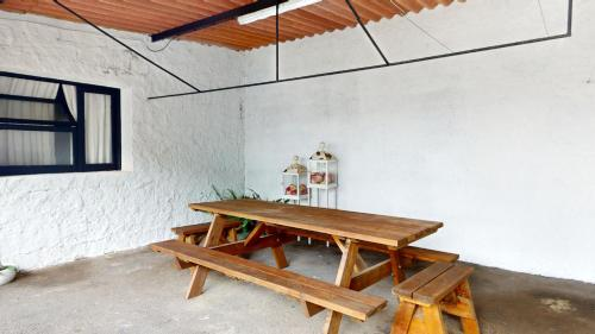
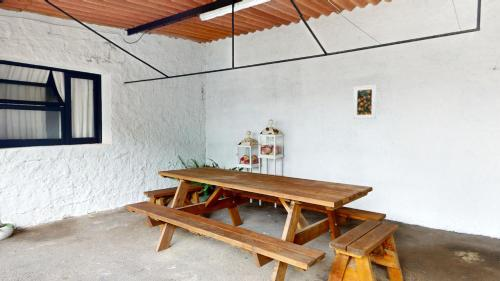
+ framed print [352,84,378,120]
